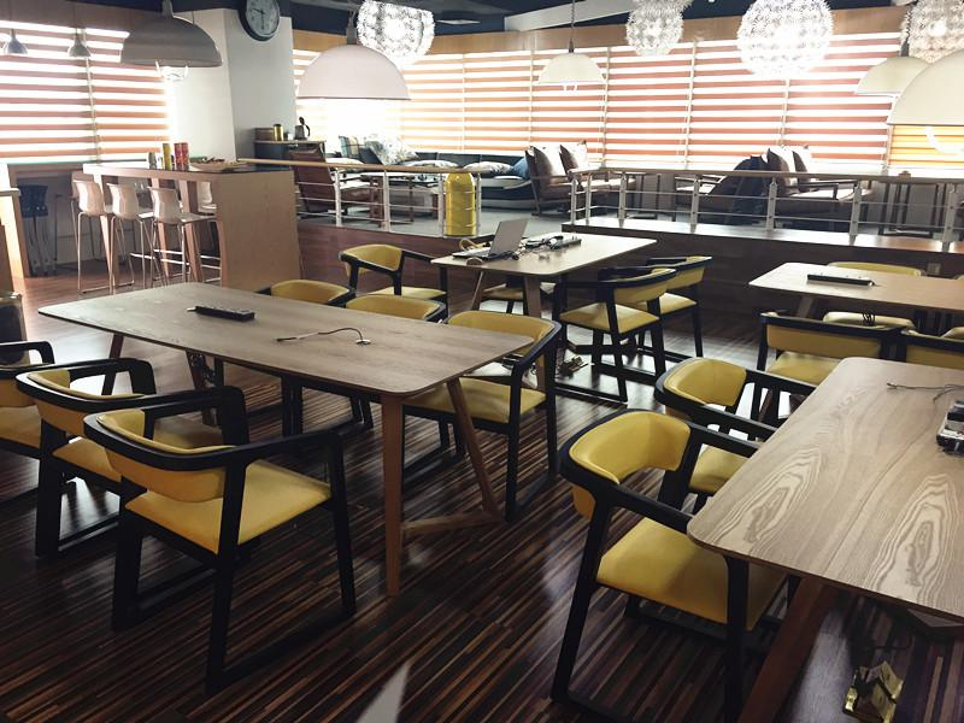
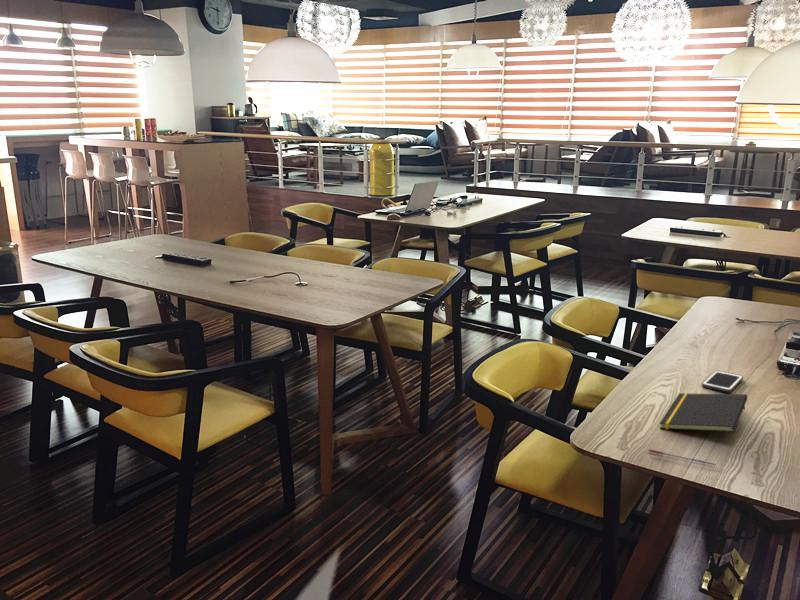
+ notepad [658,392,748,433]
+ pen [648,448,717,466]
+ cell phone [701,369,744,393]
